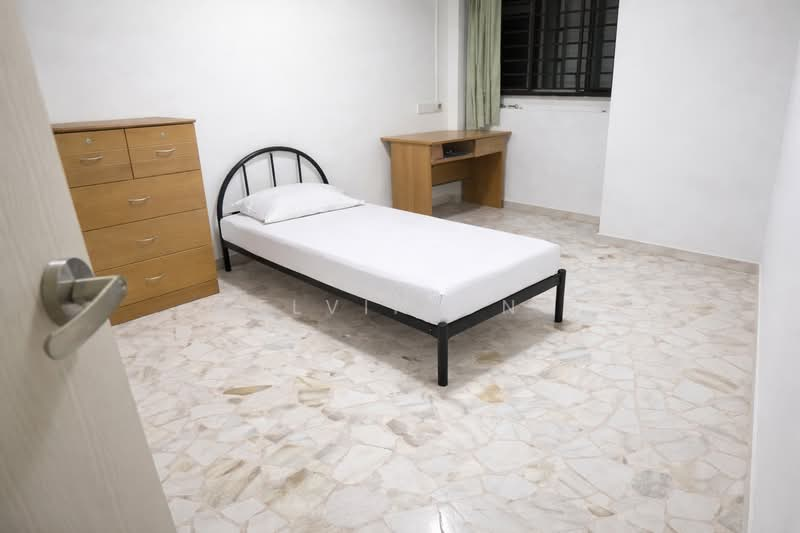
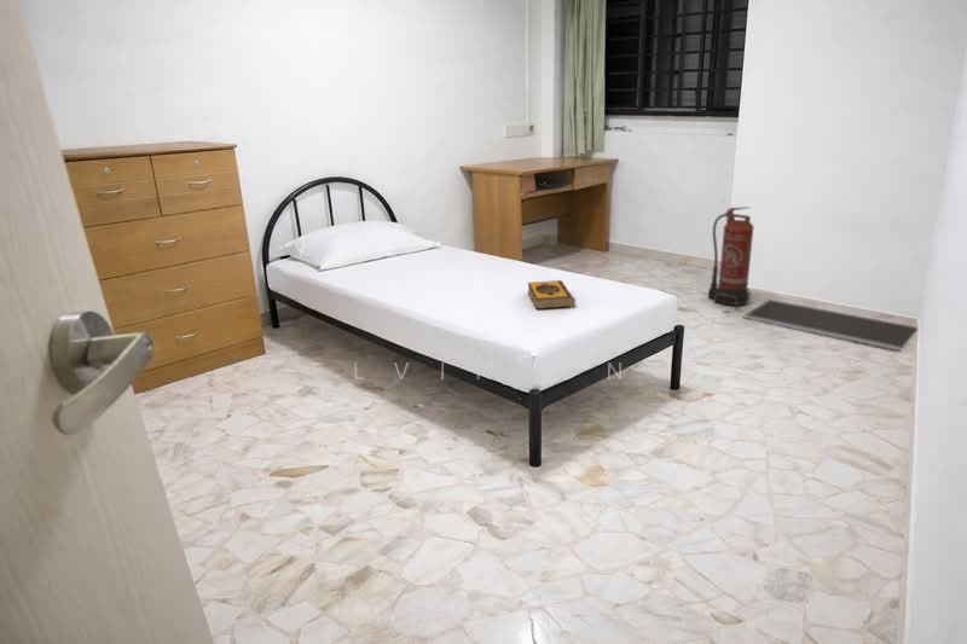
+ door mat [742,297,919,353]
+ hardback book [526,279,577,311]
+ fire extinguisher [707,207,755,308]
